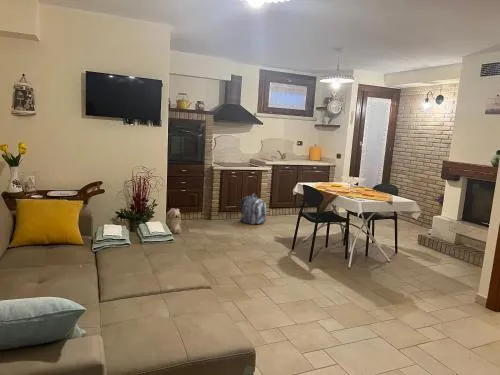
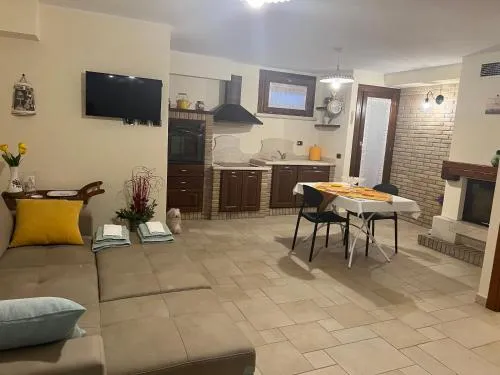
- backpack [239,192,267,225]
